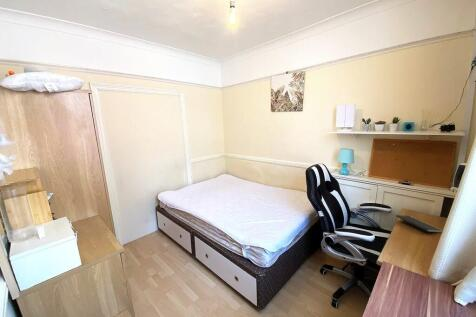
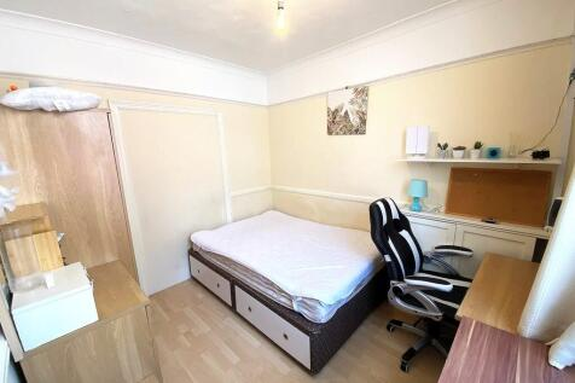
- notepad [395,214,444,236]
